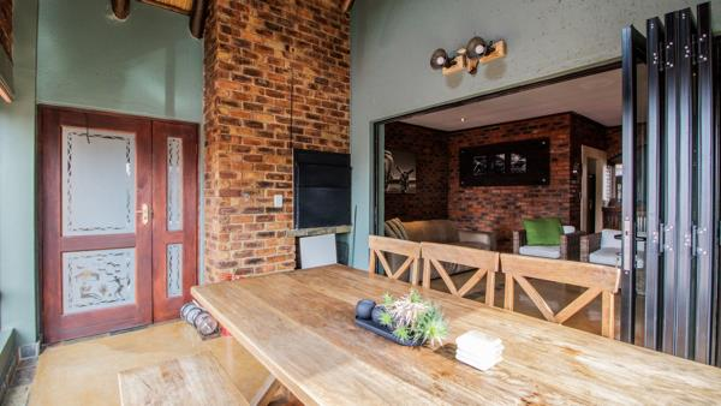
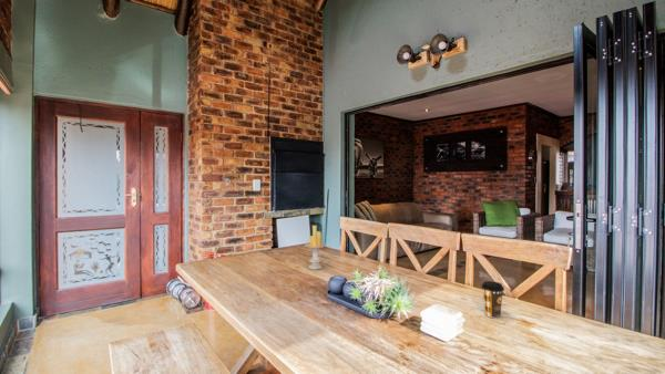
+ candle [304,225,327,271]
+ coffee cup [480,280,505,319]
